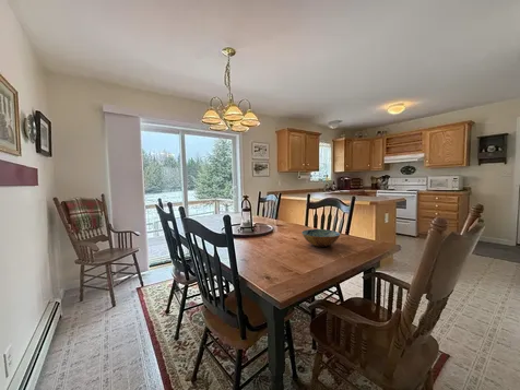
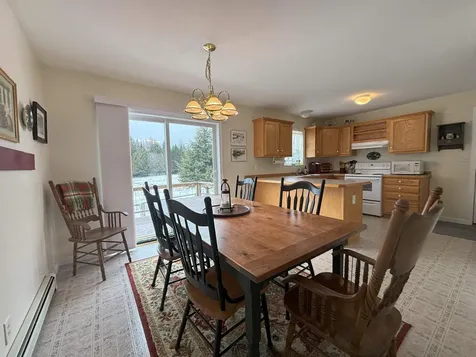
- bowl [300,228,341,248]
